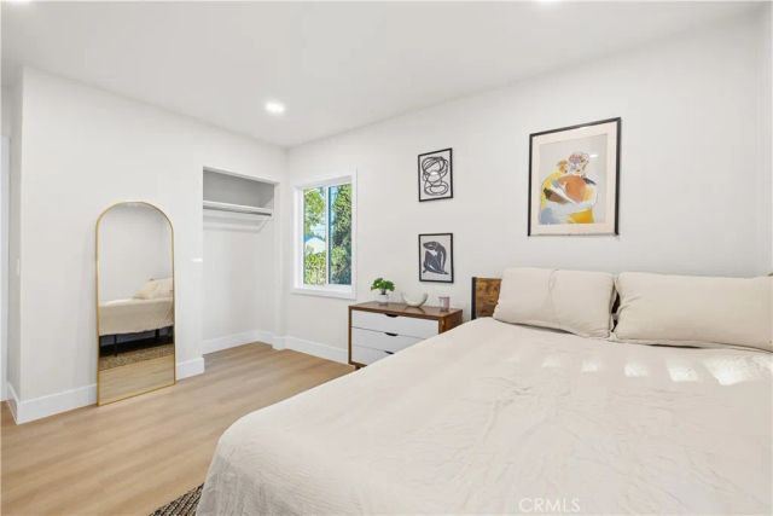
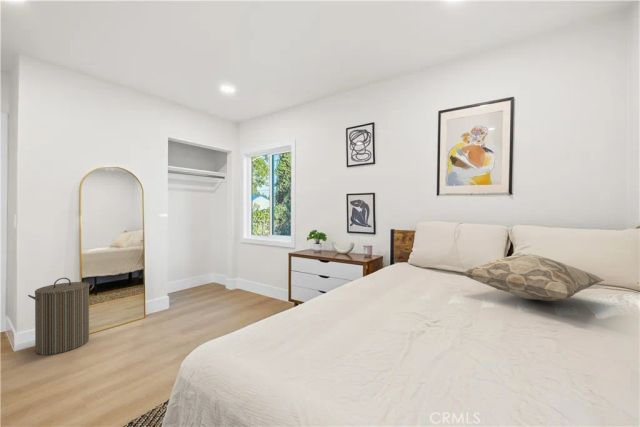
+ laundry hamper [27,277,95,356]
+ decorative pillow [463,253,605,302]
